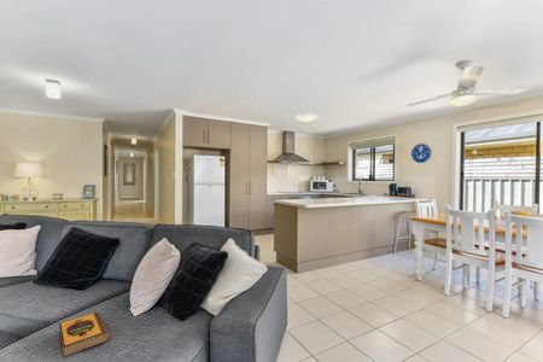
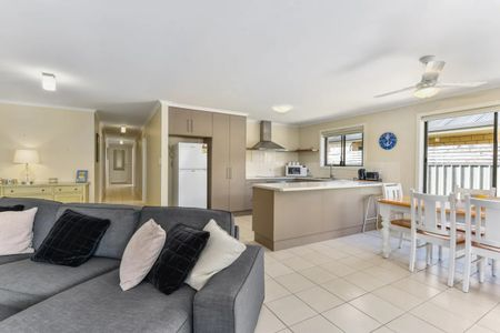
- hardback book [58,310,111,360]
